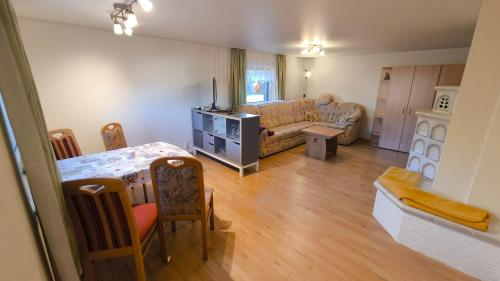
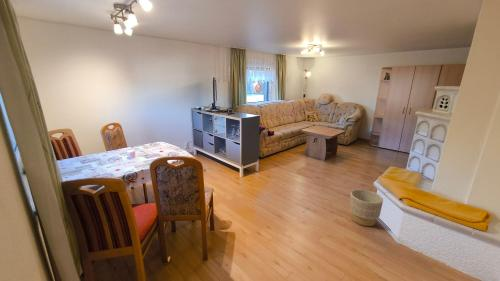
+ planter [348,188,384,227]
